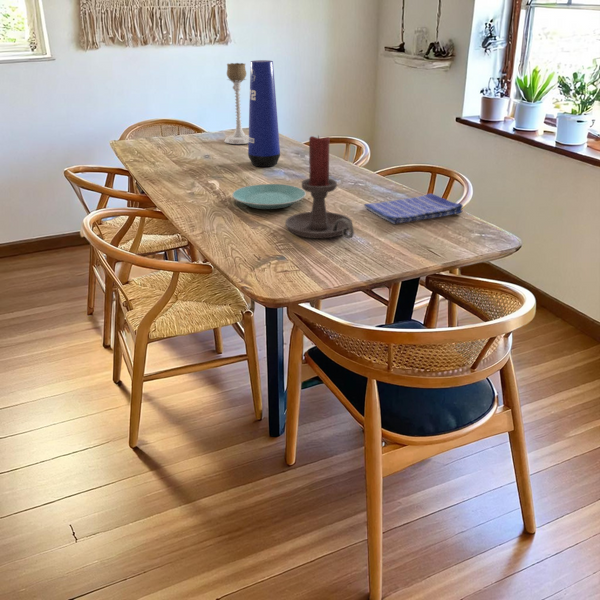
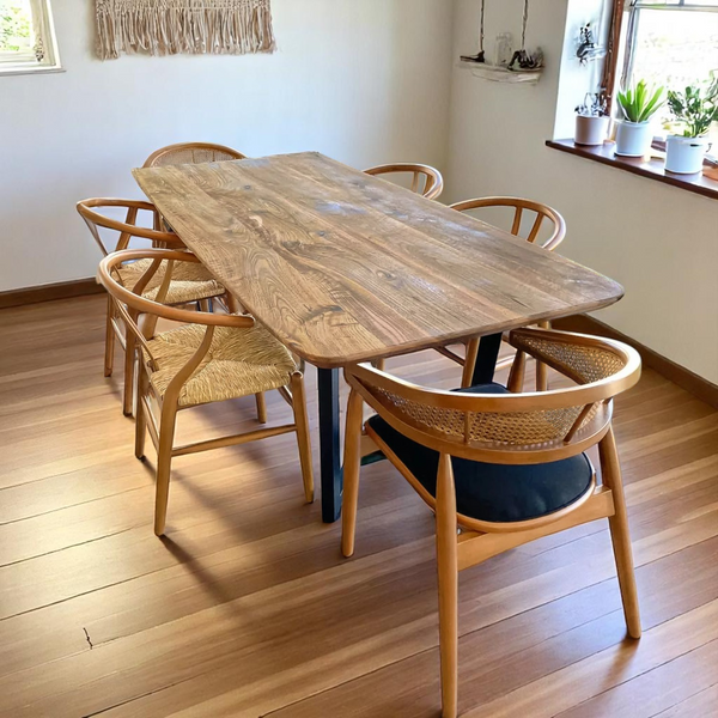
- plate [231,183,307,210]
- candle holder [284,134,355,239]
- dish towel [363,193,464,225]
- candle holder [223,62,249,145]
- vase [247,59,281,168]
